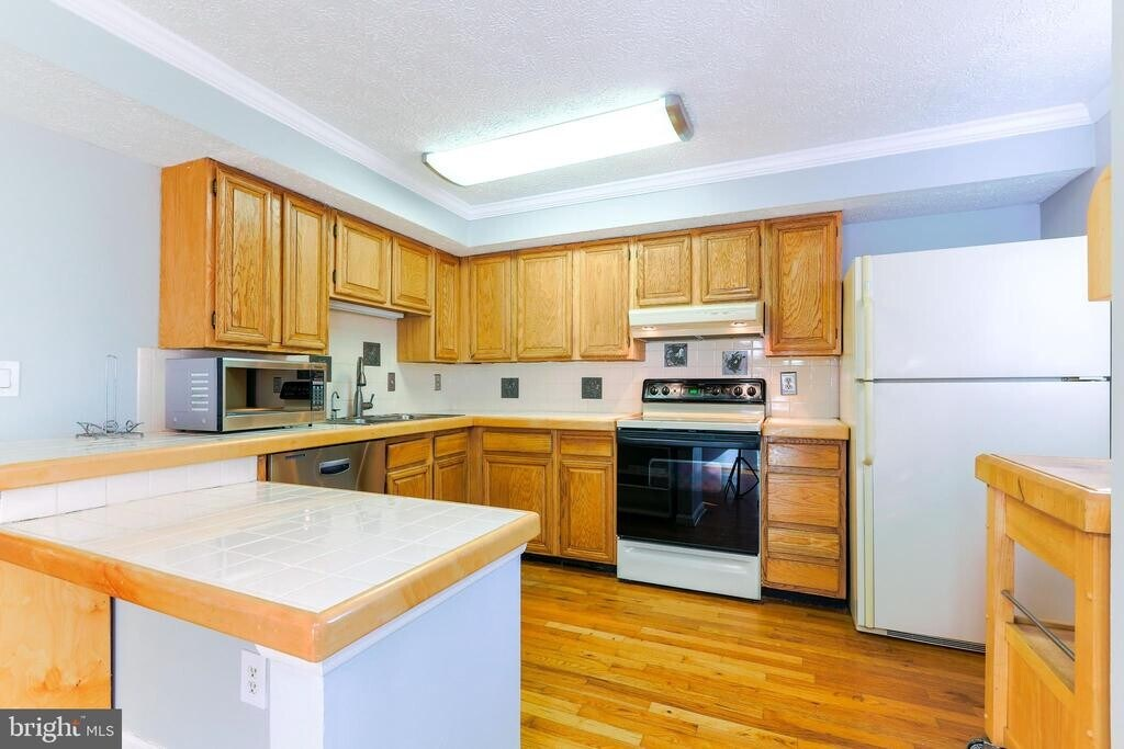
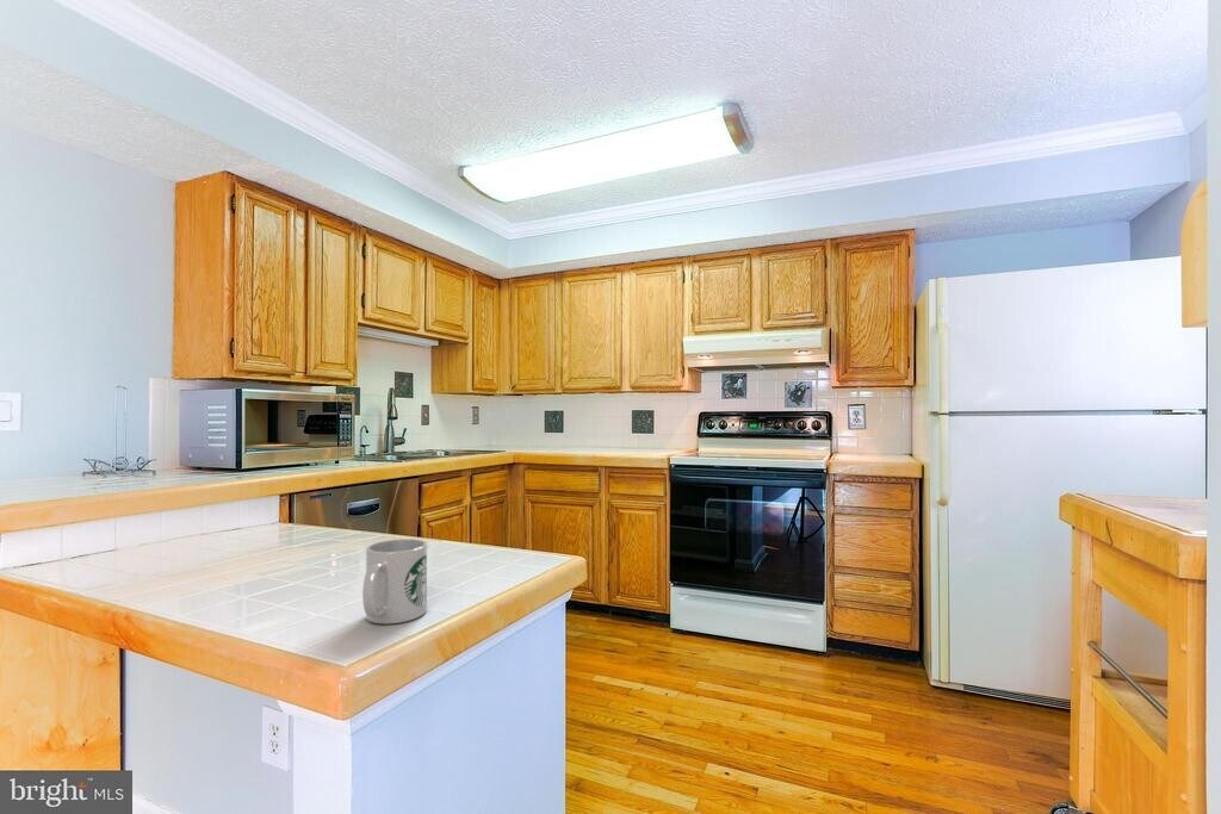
+ mug [361,538,428,625]
